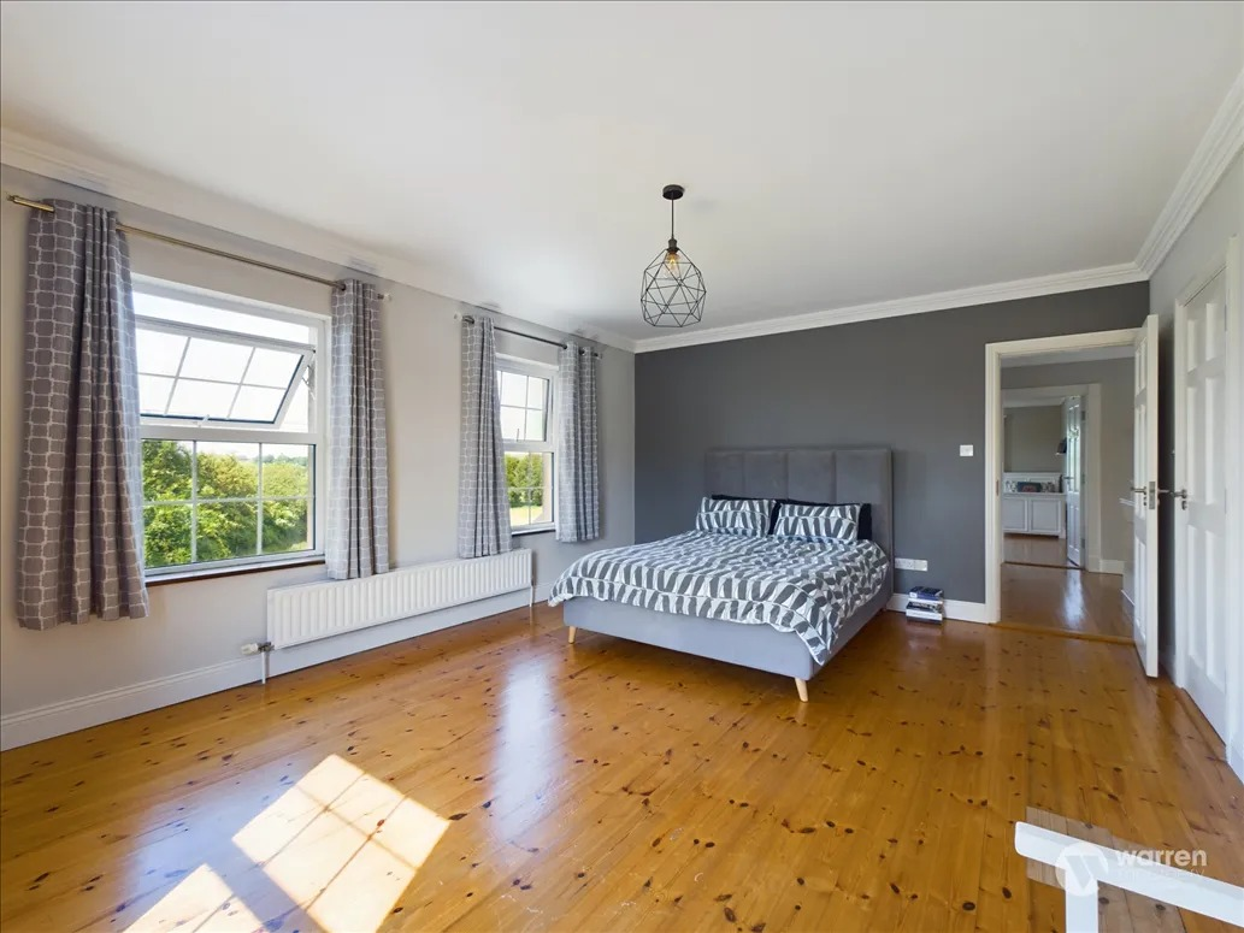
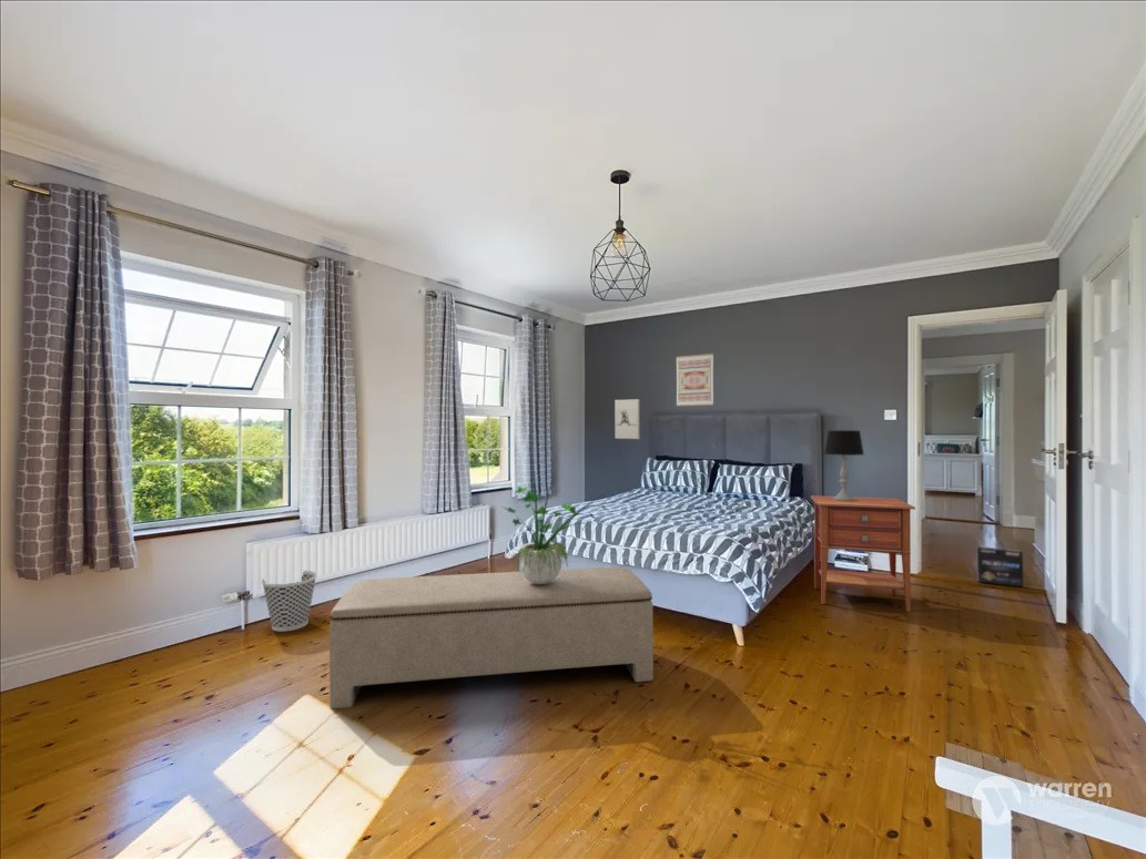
+ wall sculpture [613,398,640,440]
+ nightstand [810,494,916,613]
+ potted plant [499,471,615,584]
+ wall art [675,352,714,408]
+ table lamp [823,429,865,501]
+ bench [328,566,655,709]
+ wastebasket [261,570,318,633]
+ box [976,545,1025,589]
